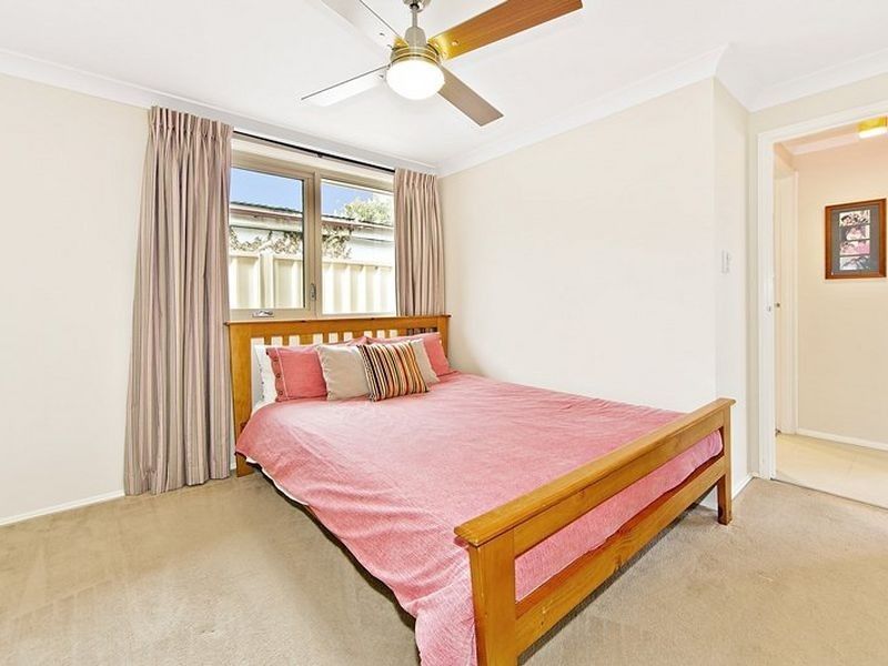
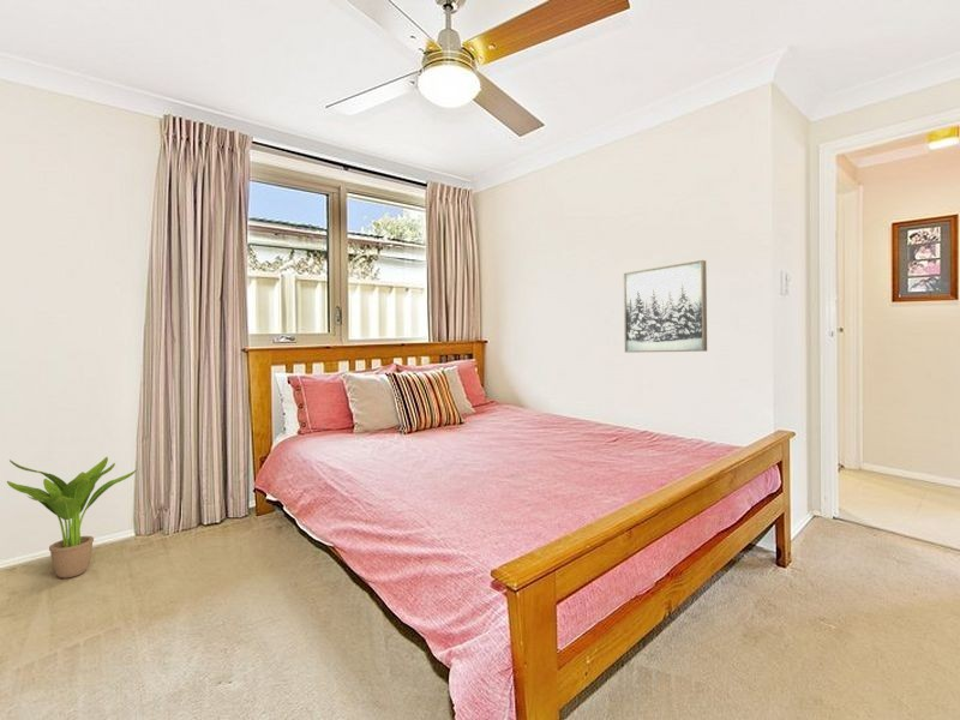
+ wall art [623,259,708,354]
+ potted plant [6,456,138,580]
